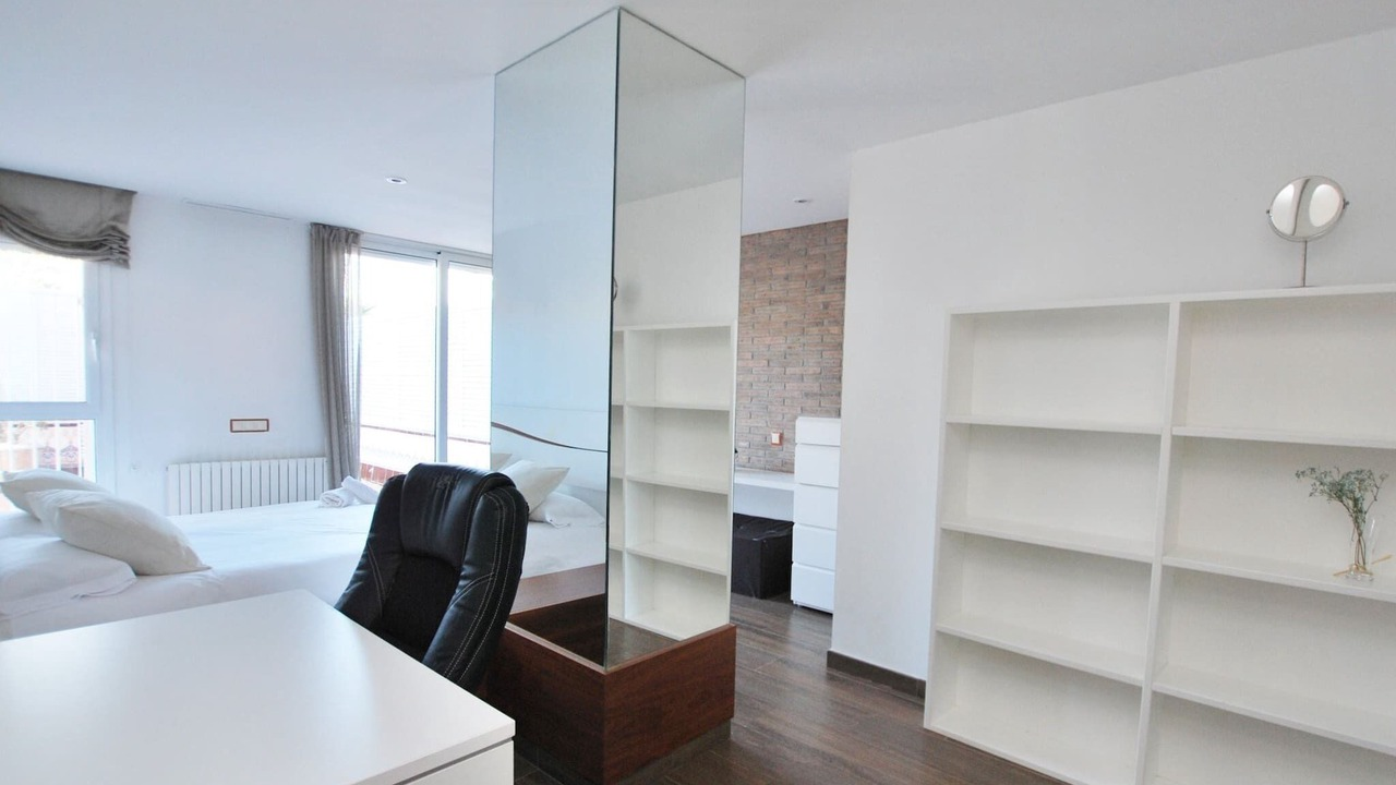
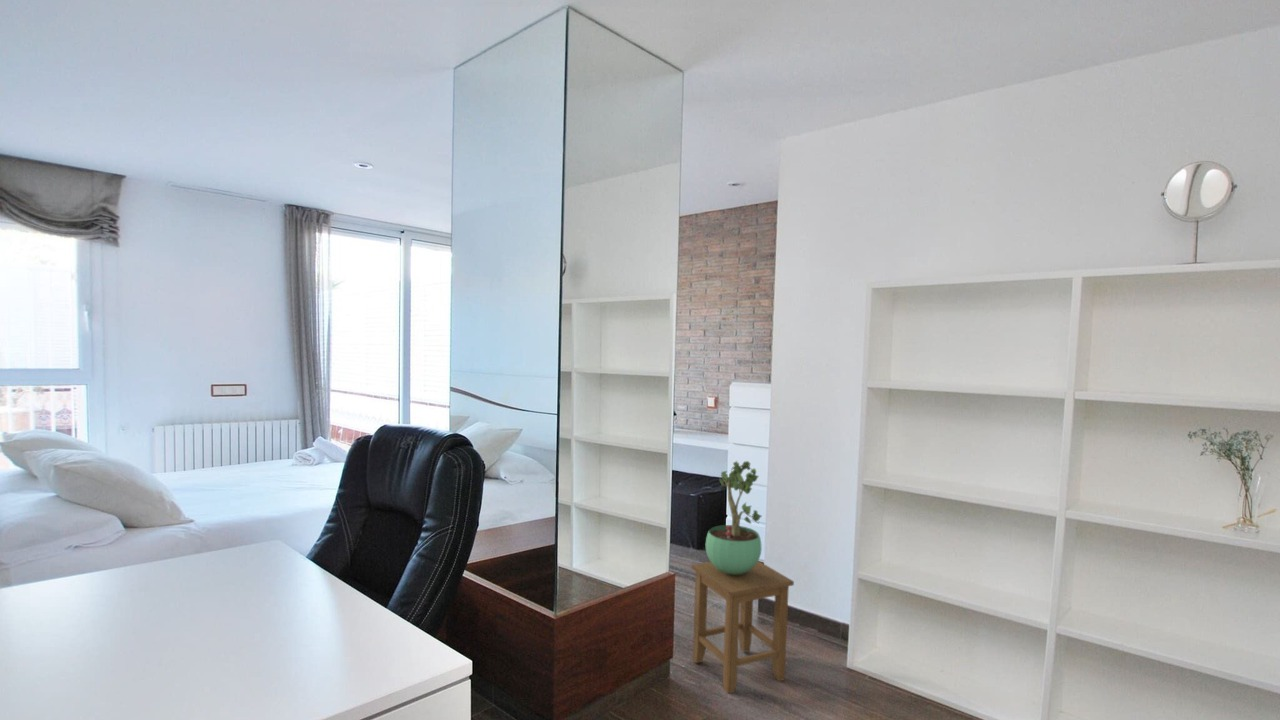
+ stool [690,560,795,694]
+ potted plant [705,460,763,575]
